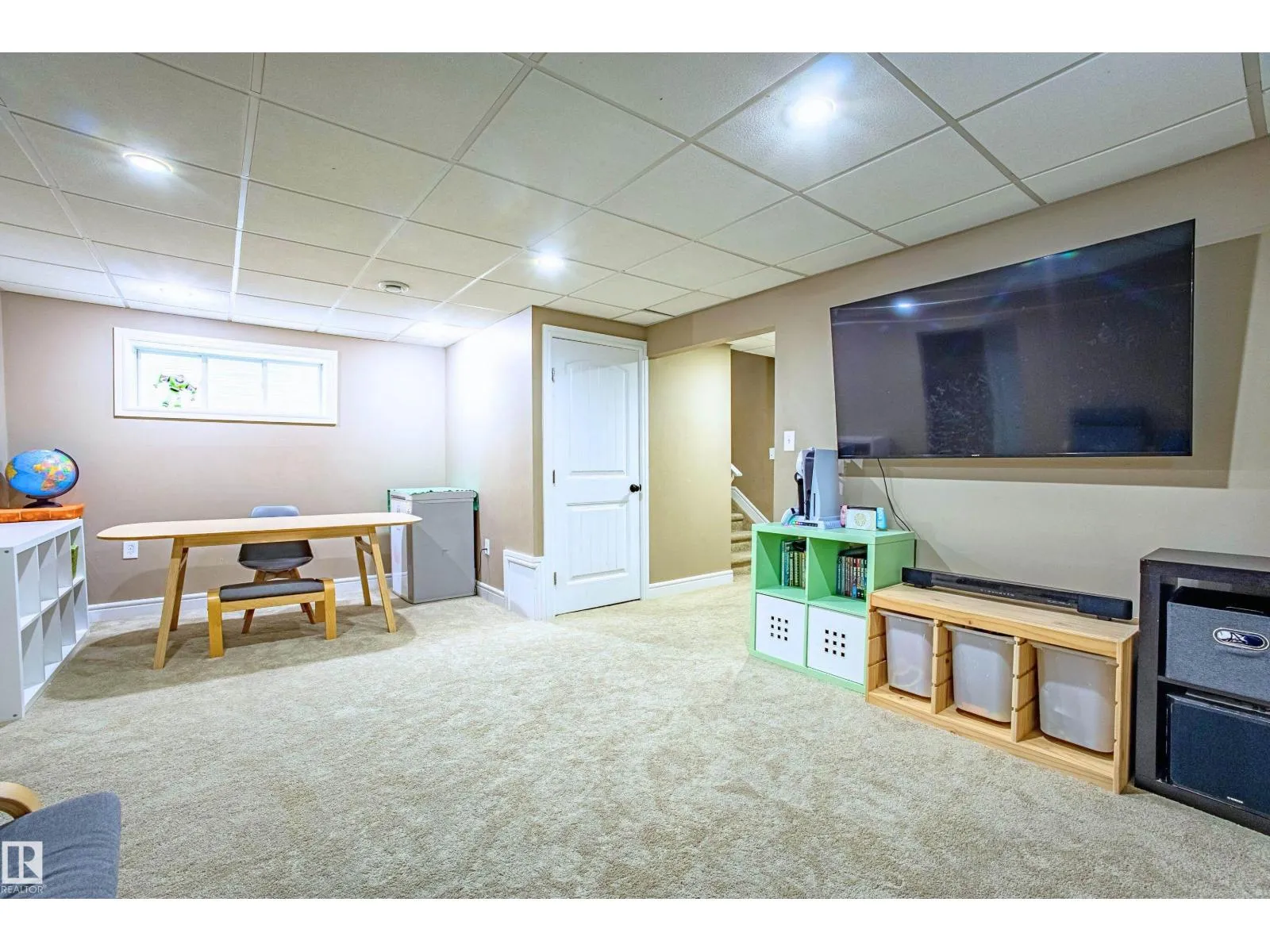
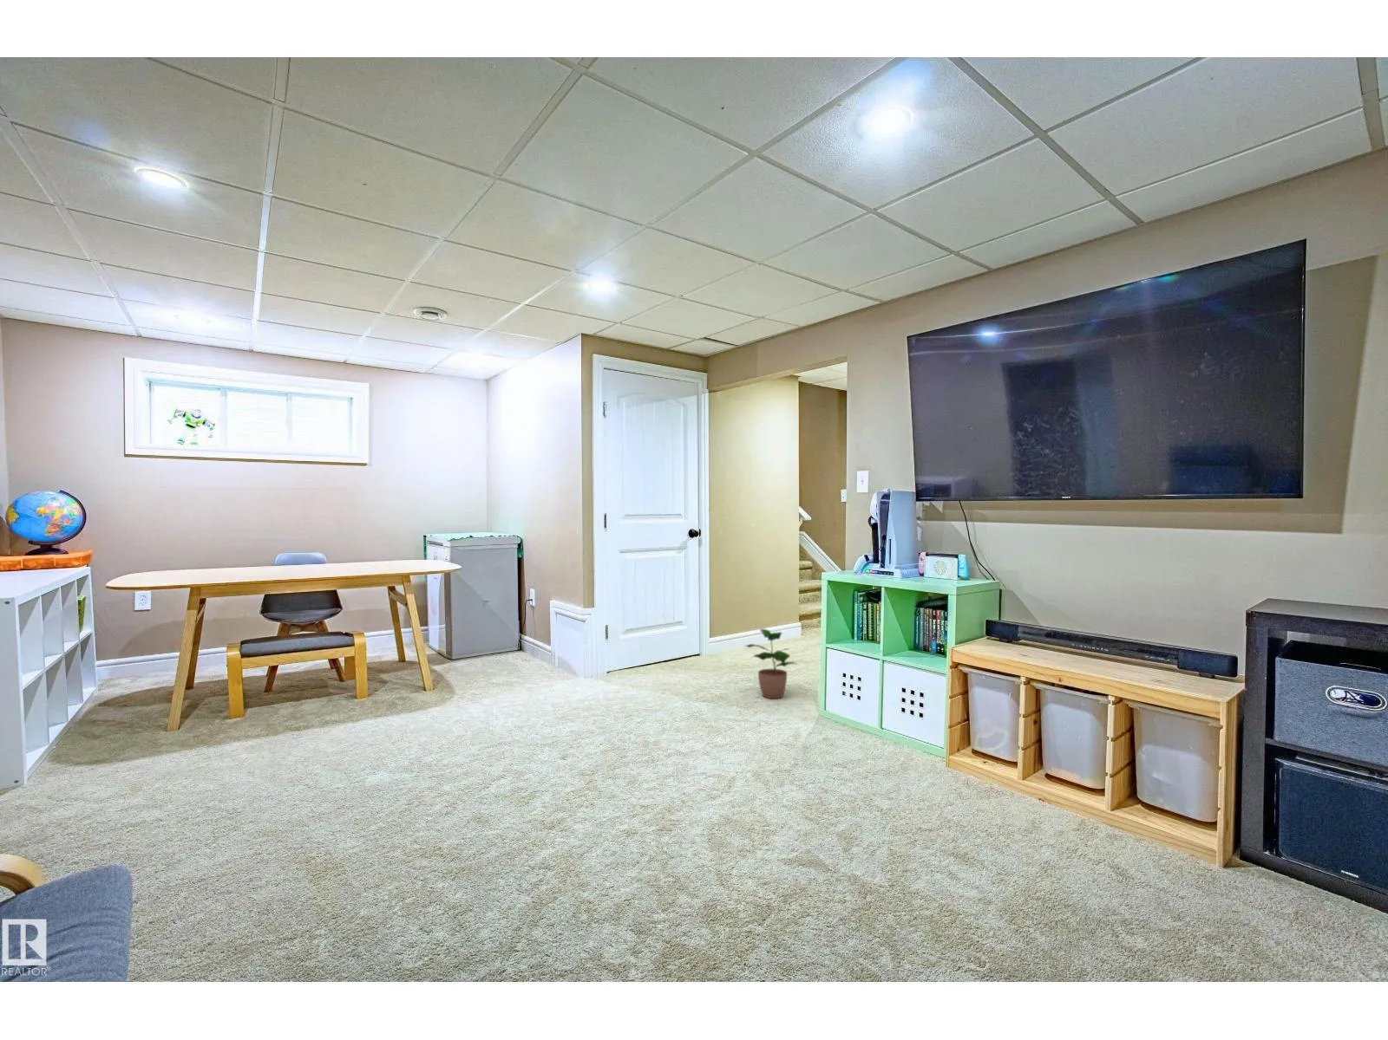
+ potted plant [743,628,797,699]
